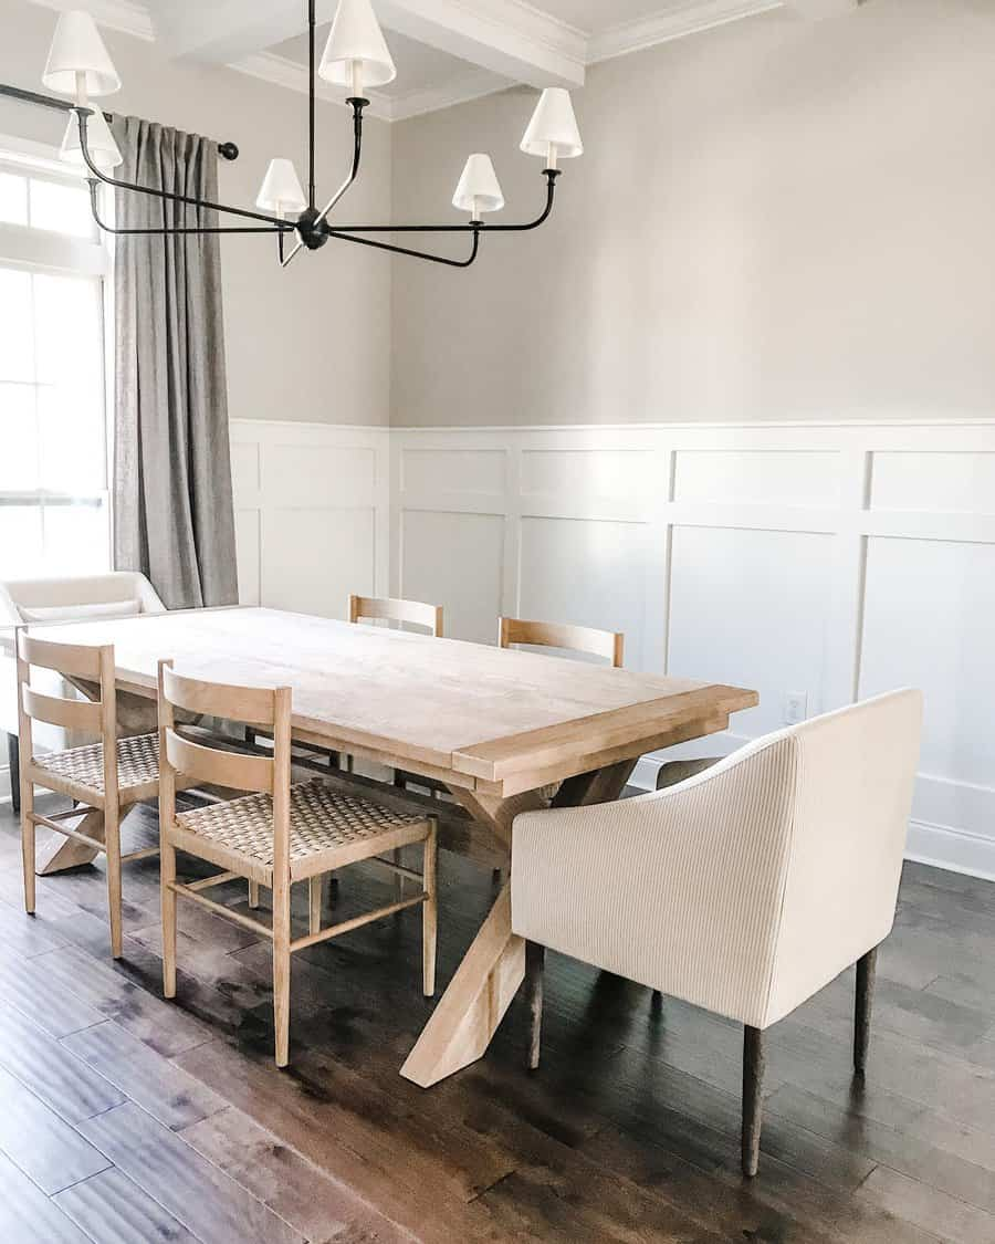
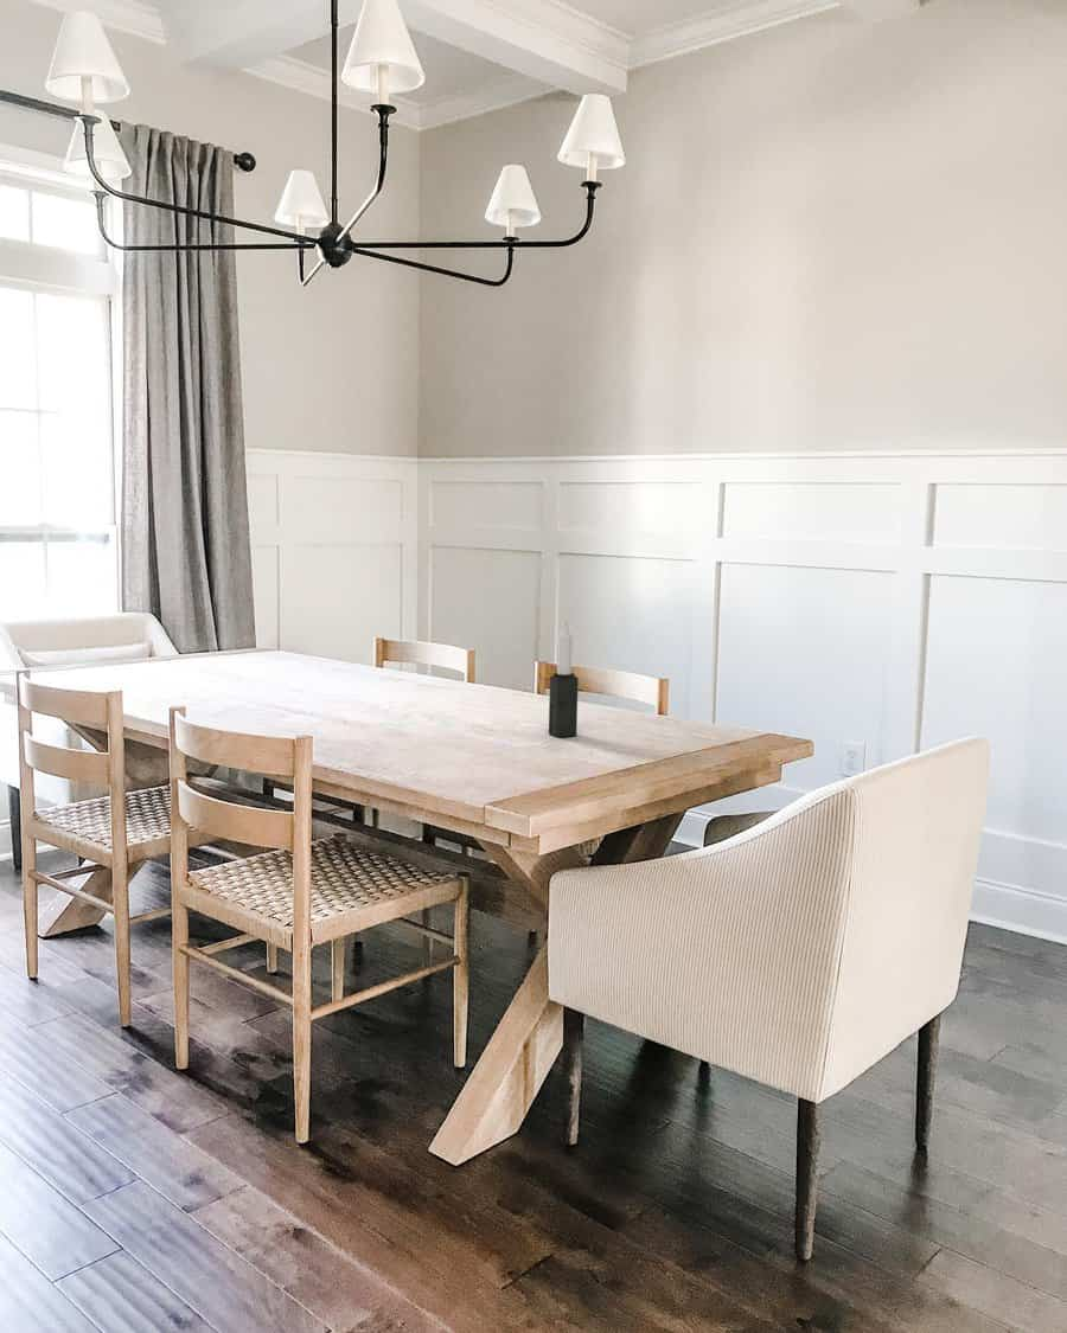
+ candle [548,620,580,738]
